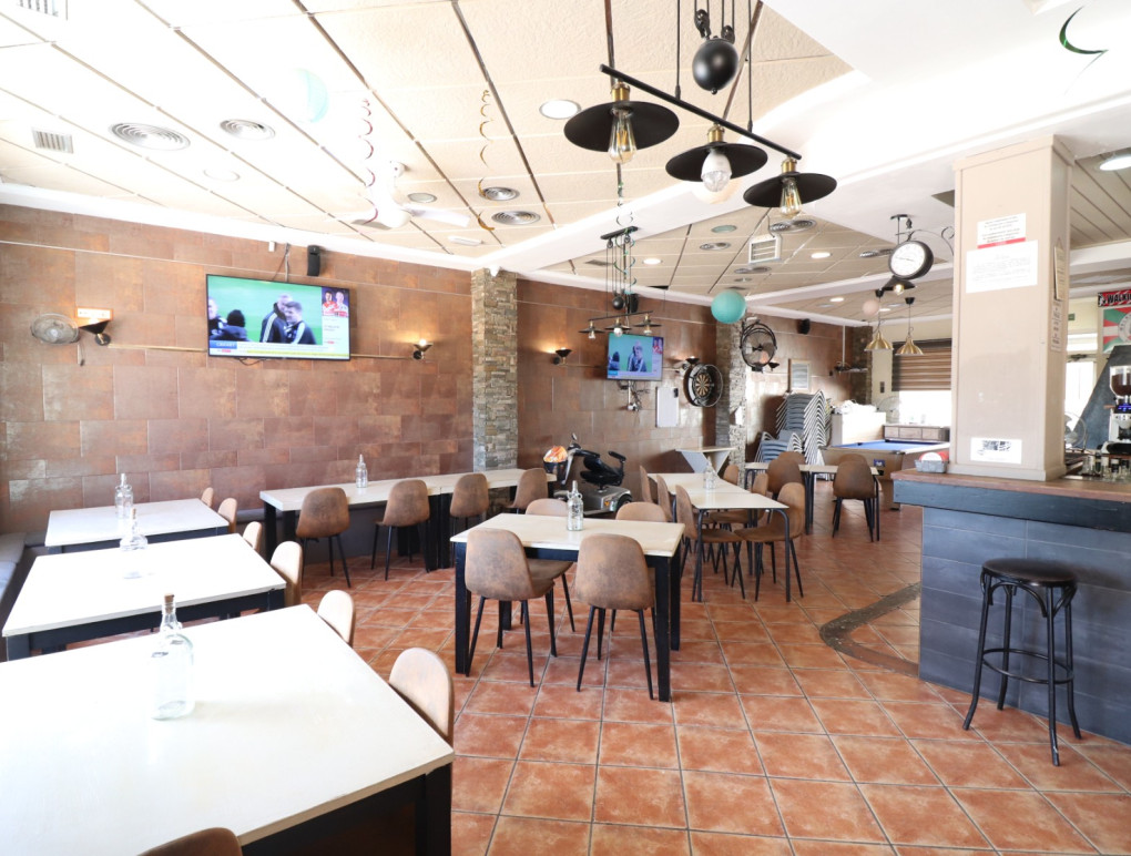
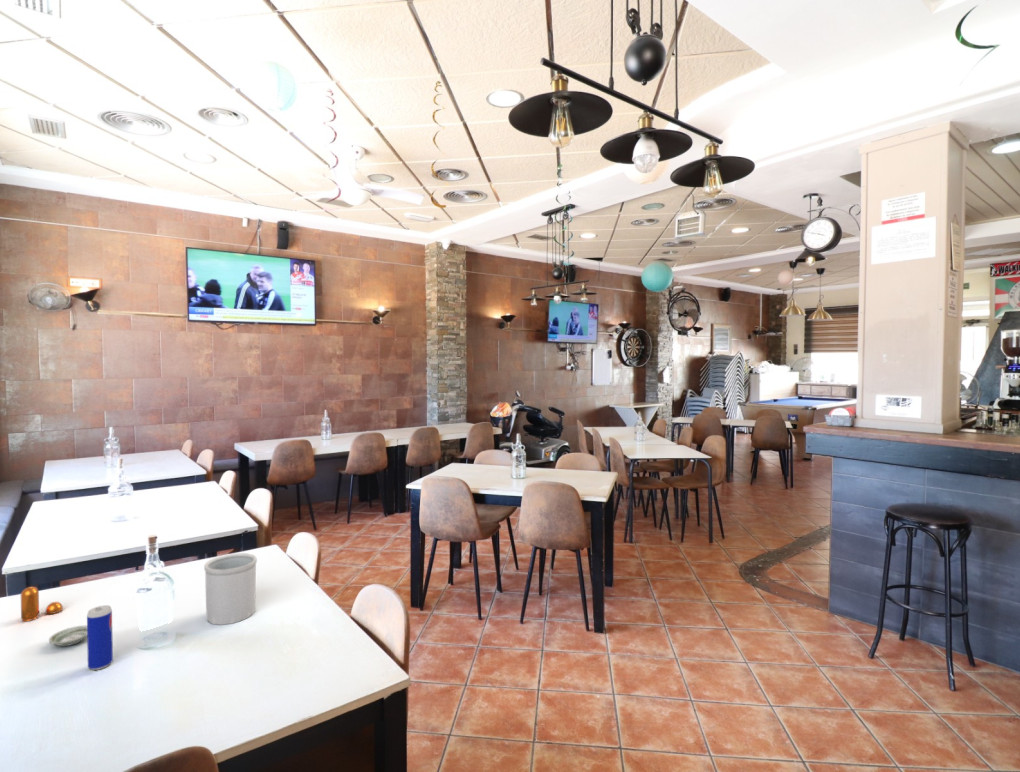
+ saucer [48,625,87,647]
+ beverage can [86,604,114,671]
+ pepper shaker [20,586,64,622]
+ utensil holder [203,552,258,626]
